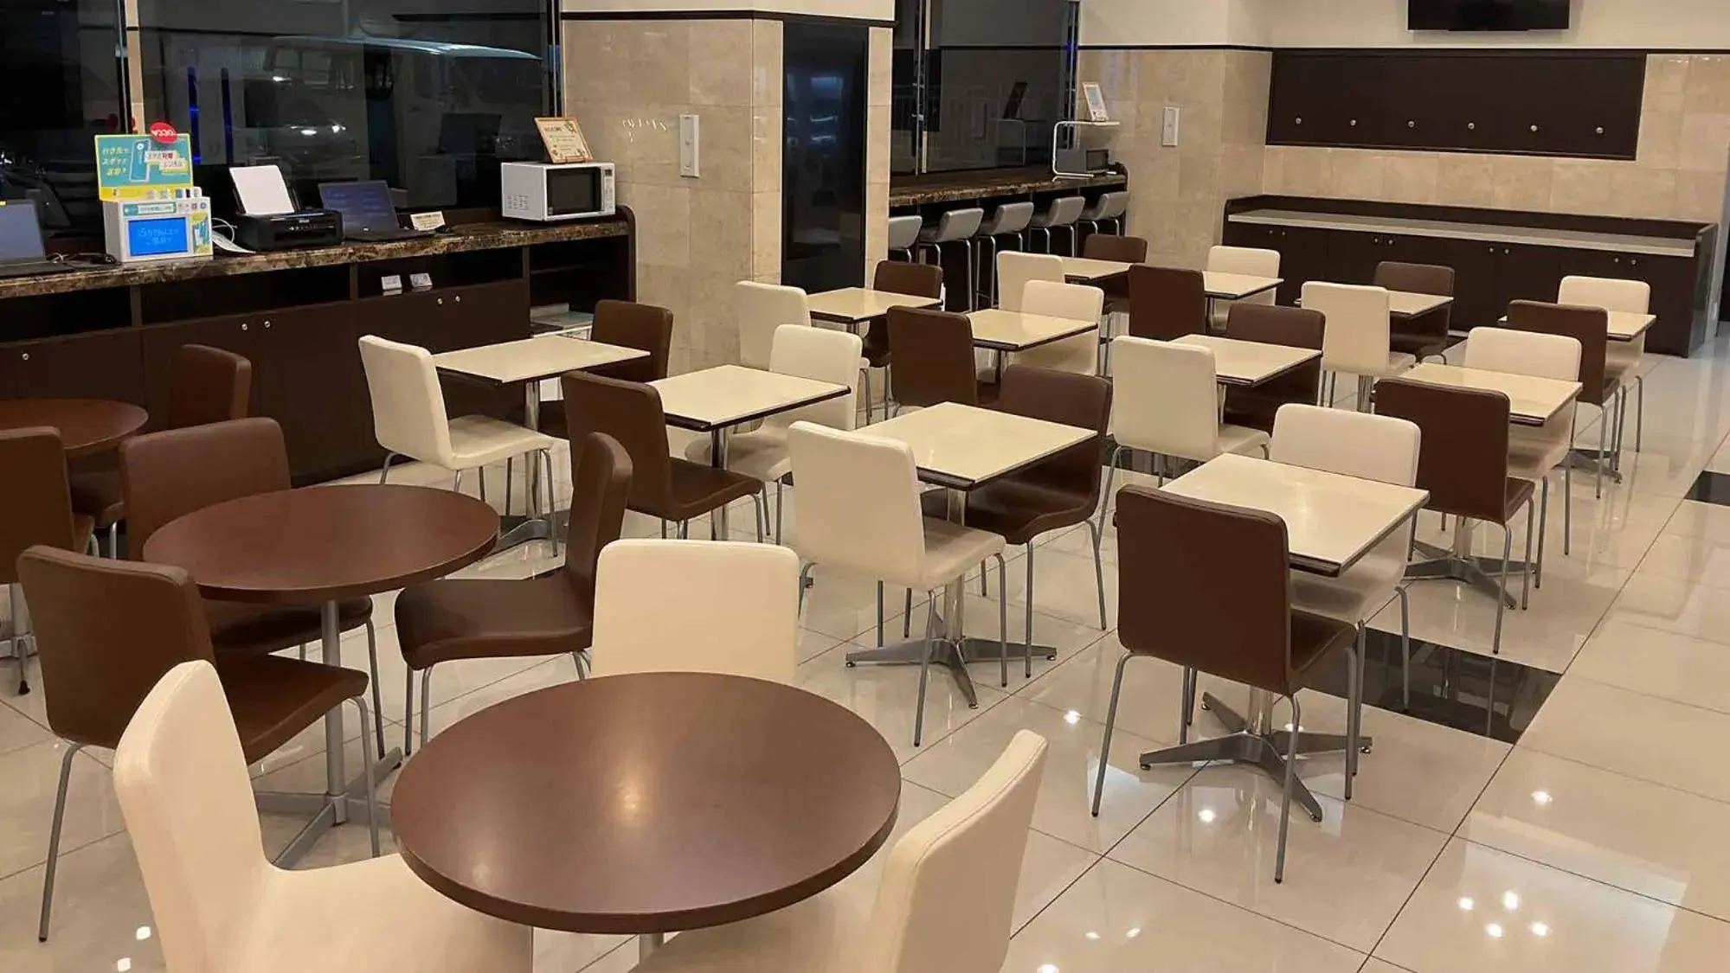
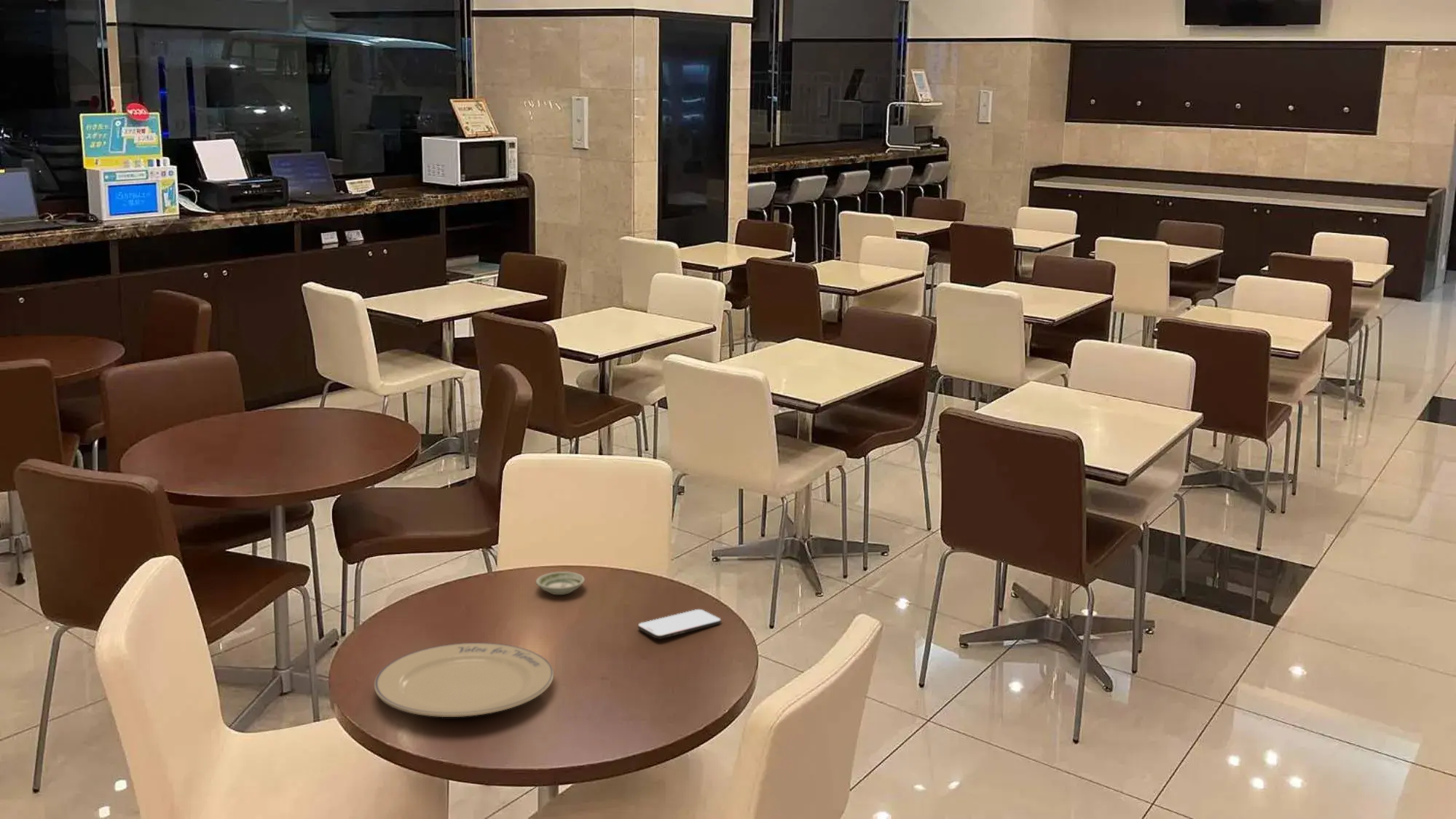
+ chinaware [374,642,554,718]
+ smartphone [637,609,722,640]
+ saucer [535,571,586,596]
